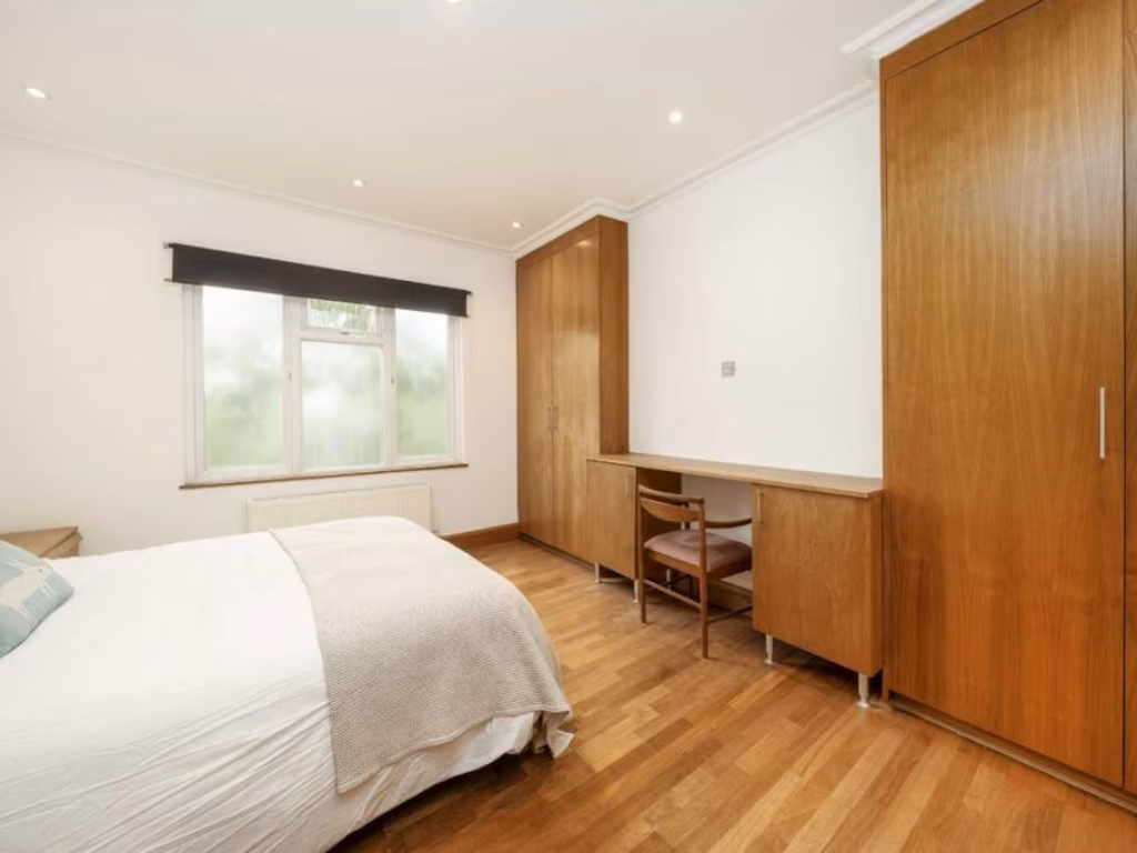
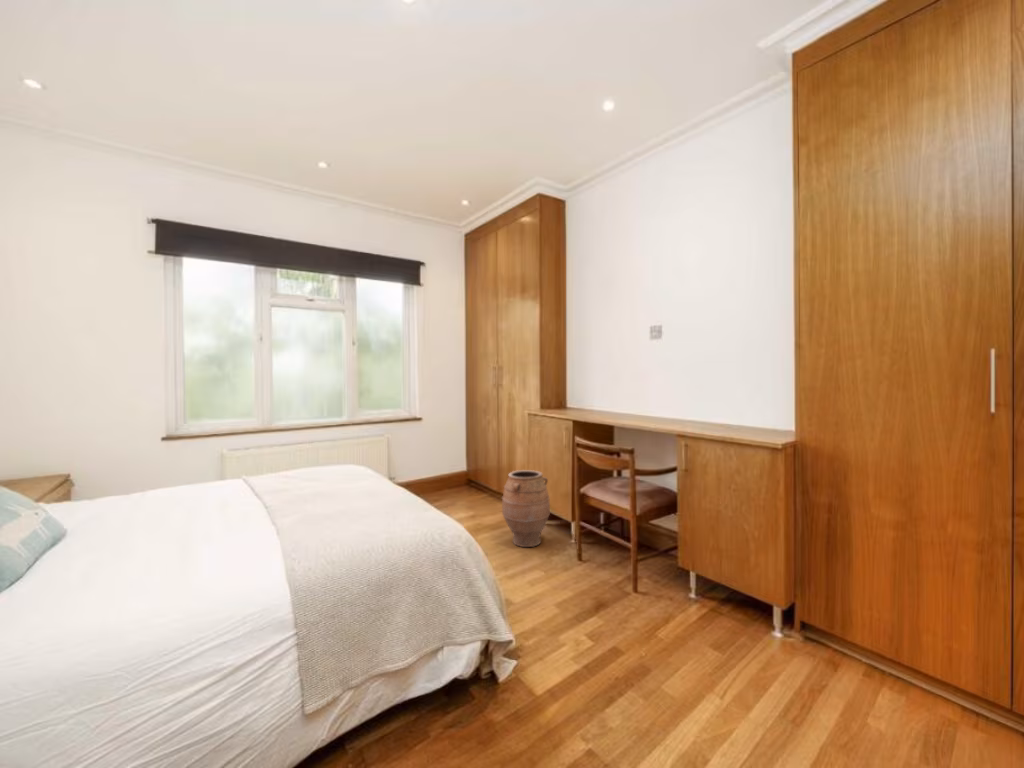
+ vase [501,469,551,548]
